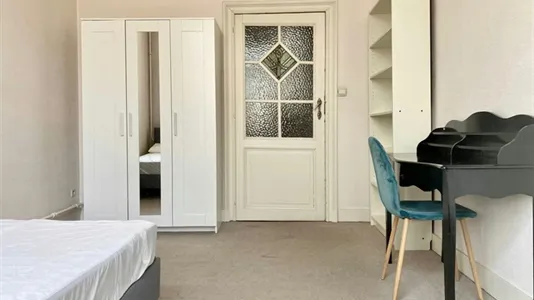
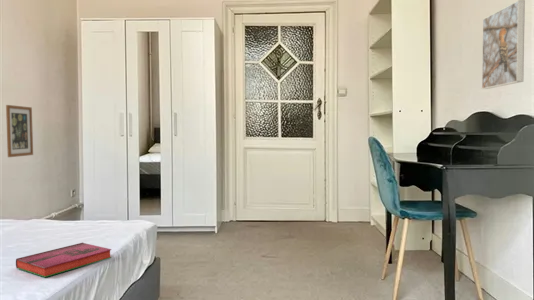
+ wall art [5,104,34,158]
+ hardback book [15,242,112,278]
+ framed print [481,0,526,90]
